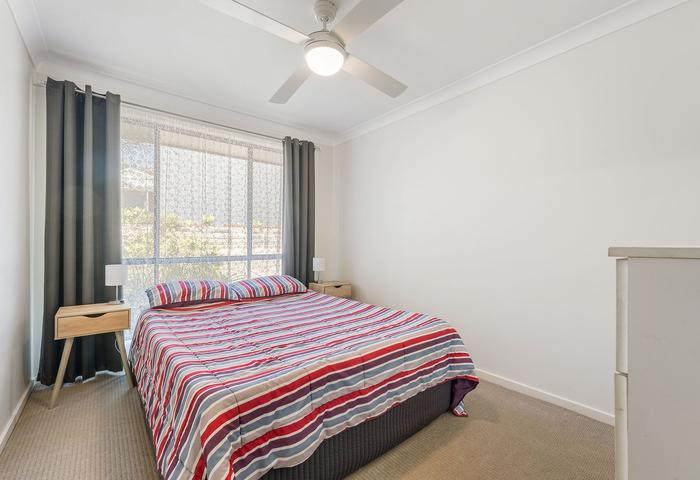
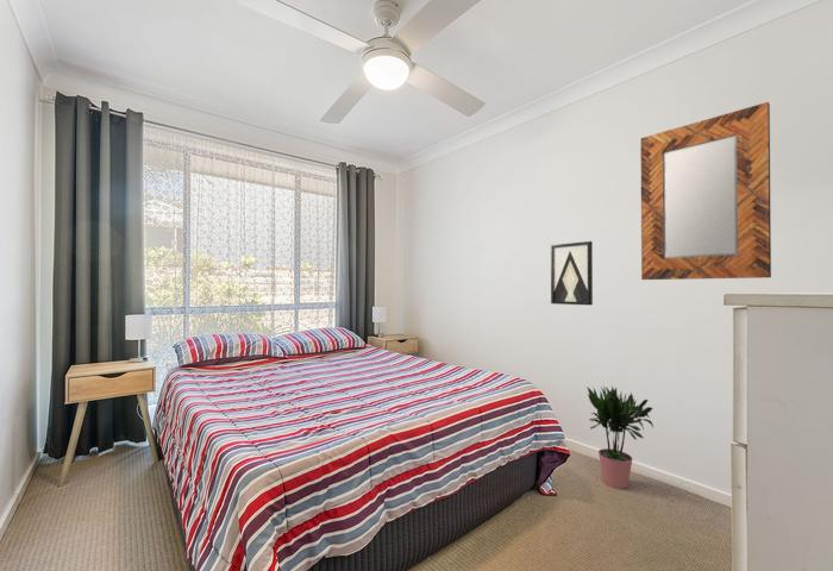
+ wall art [550,240,594,306]
+ home mirror [640,101,772,281]
+ potted plant [585,384,654,490]
